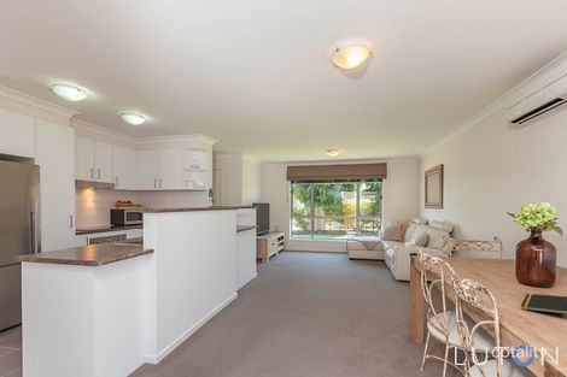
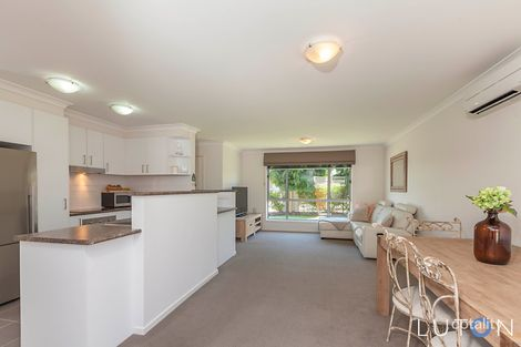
- notepad [520,293,567,316]
